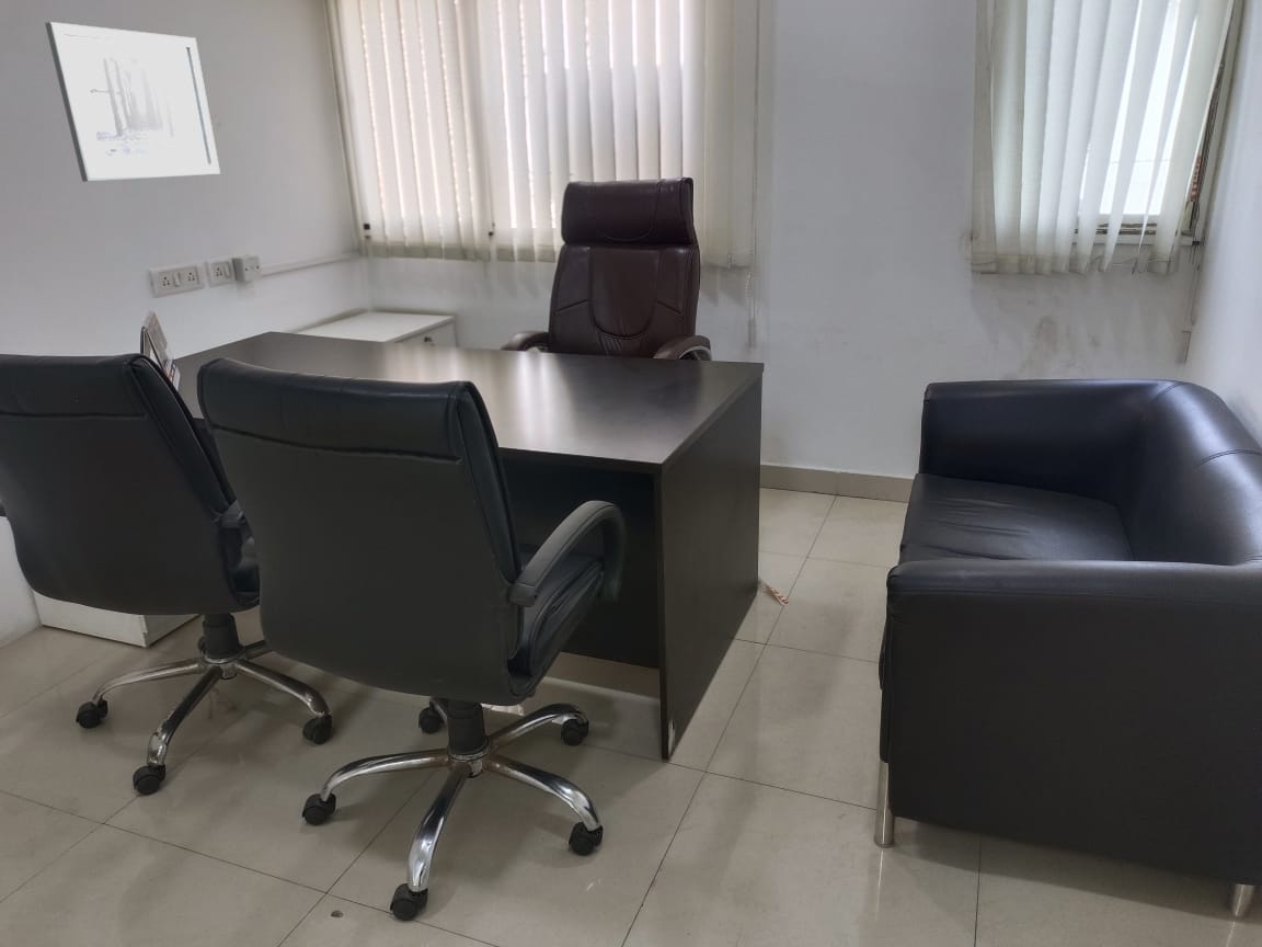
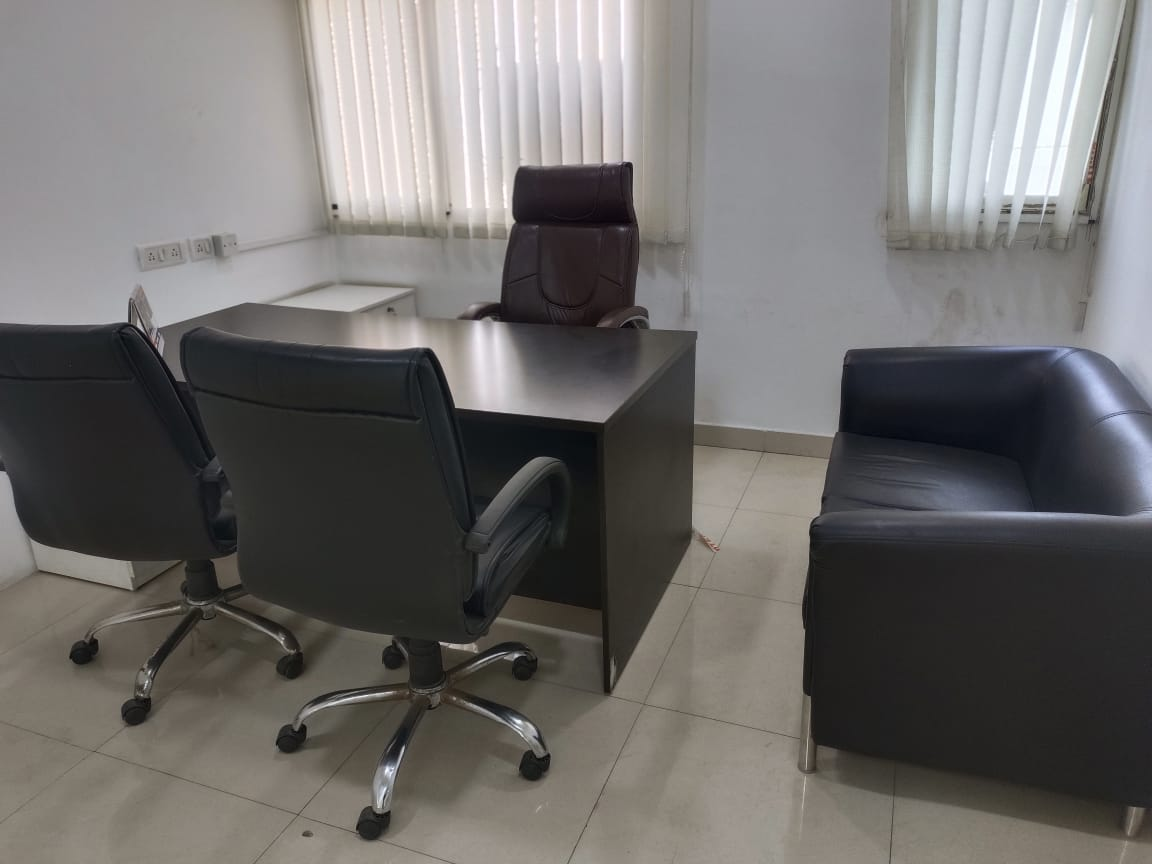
- wall art [44,21,221,183]
